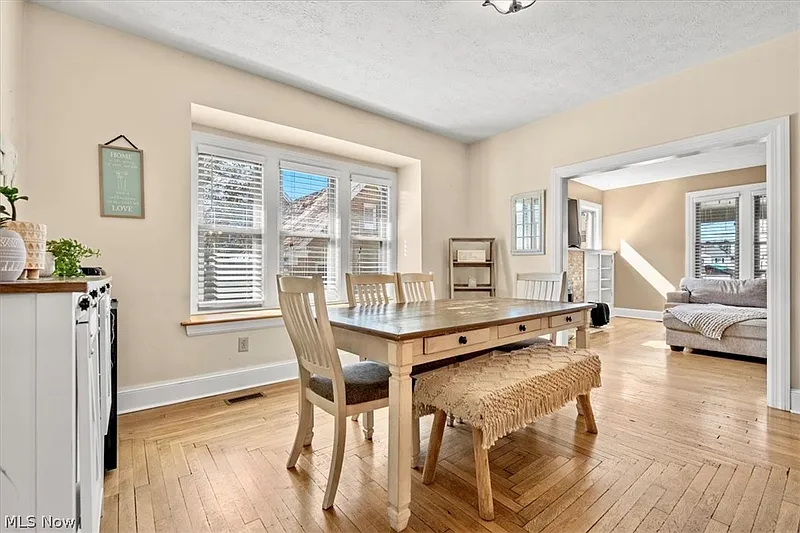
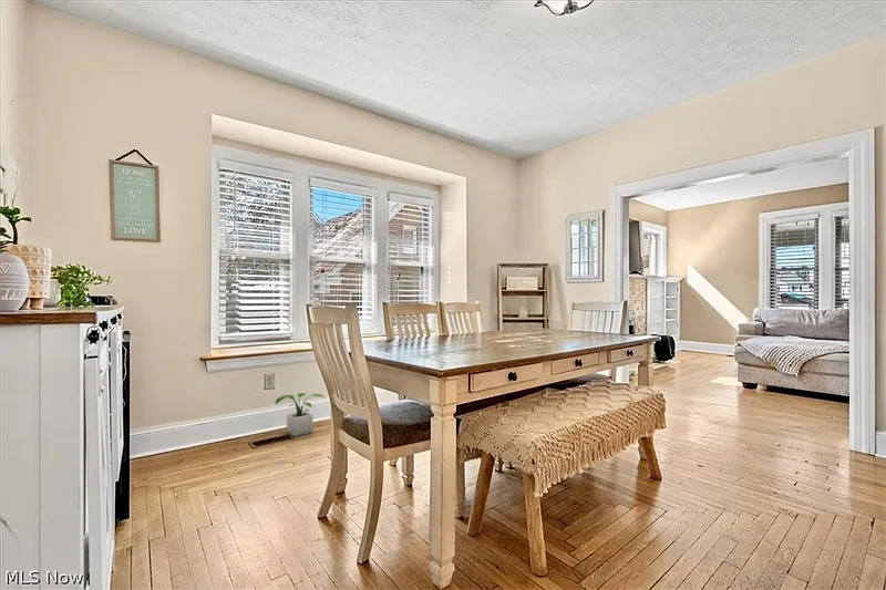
+ potted plant [275,392,326,437]
